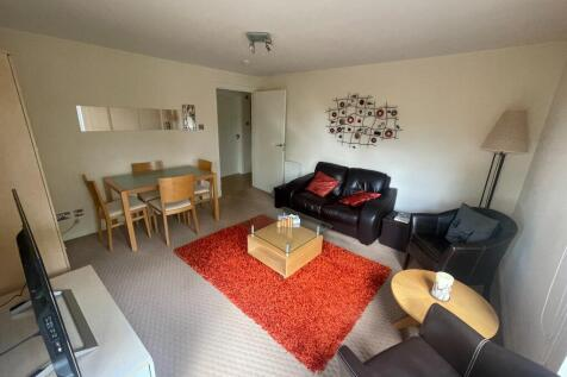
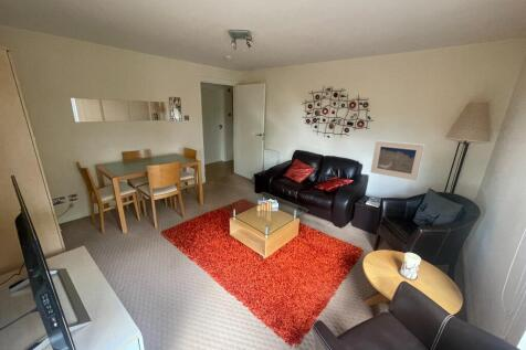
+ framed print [370,139,425,181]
